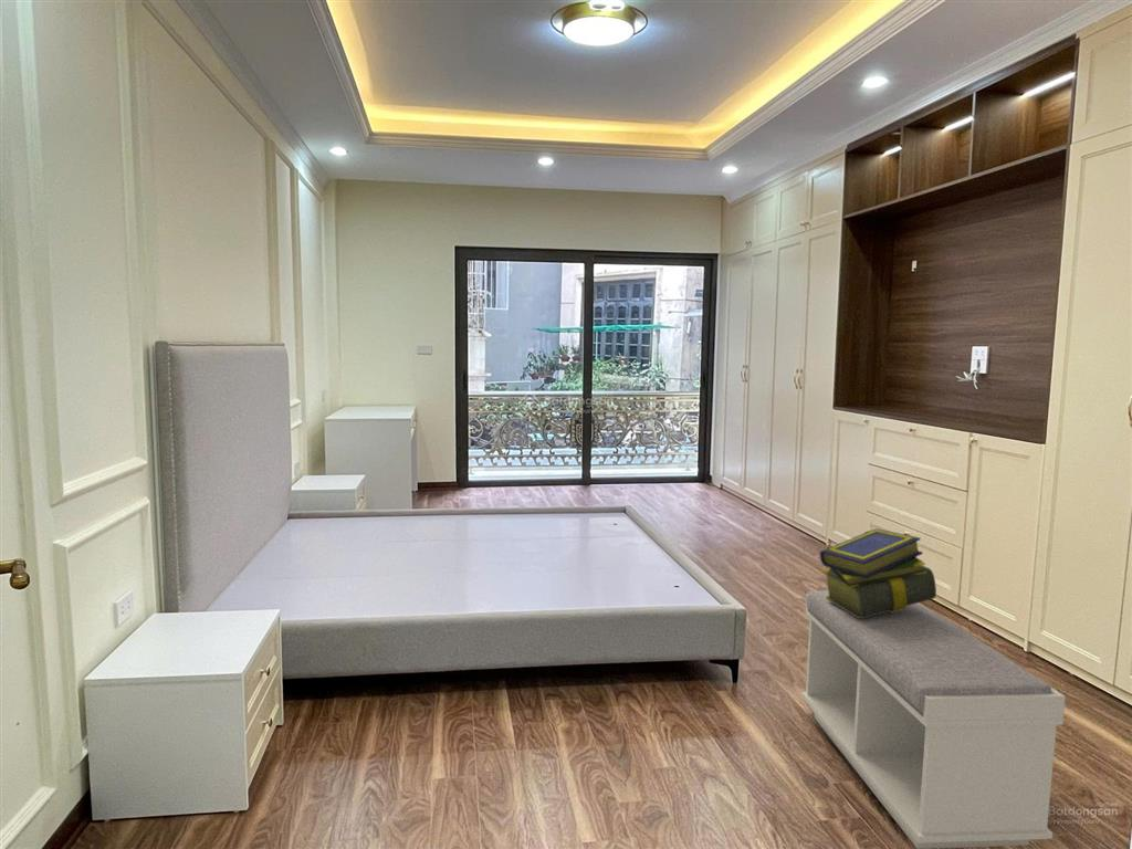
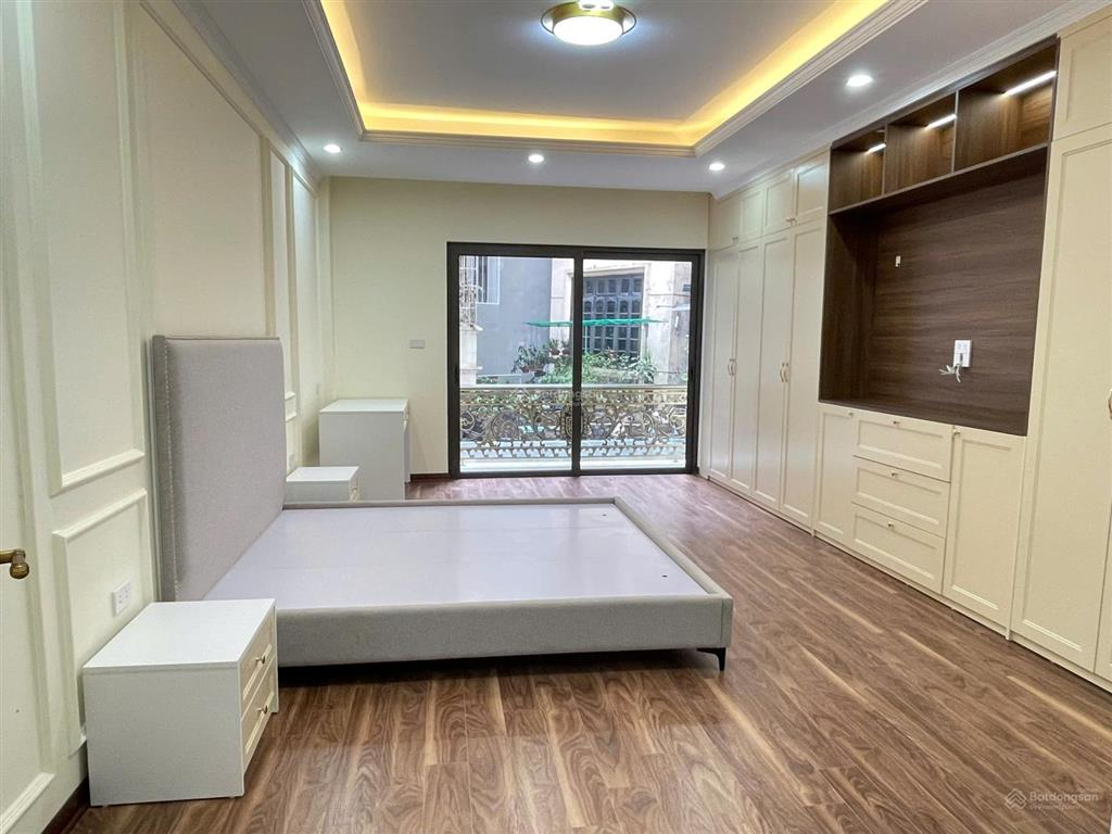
- stack of books [819,527,937,618]
- bench [800,589,1067,849]
